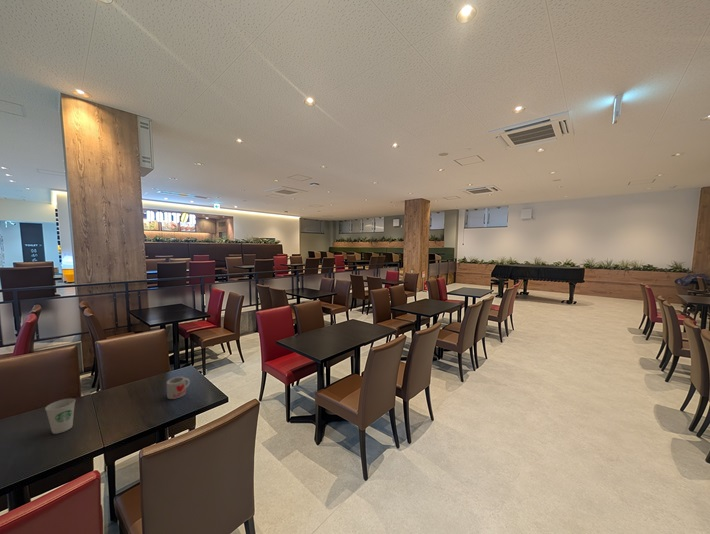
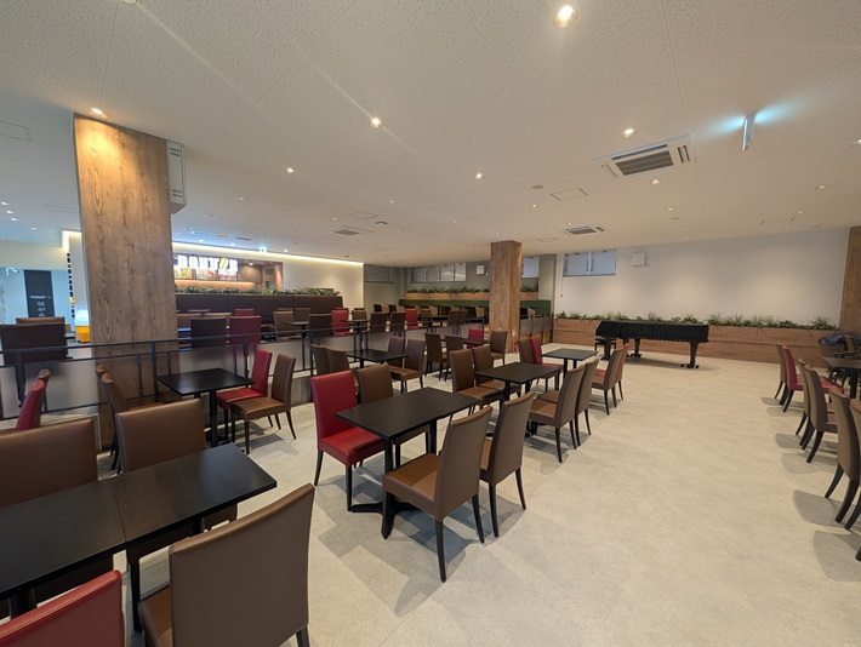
- paper cup [44,397,76,435]
- mug [166,376,191,400]
